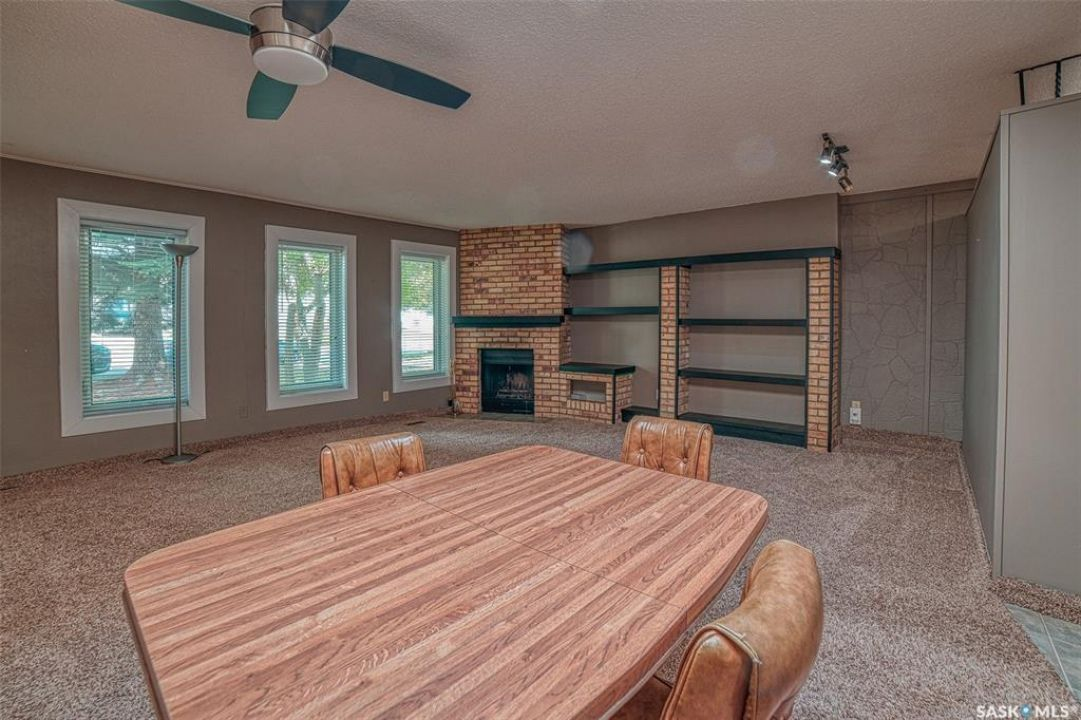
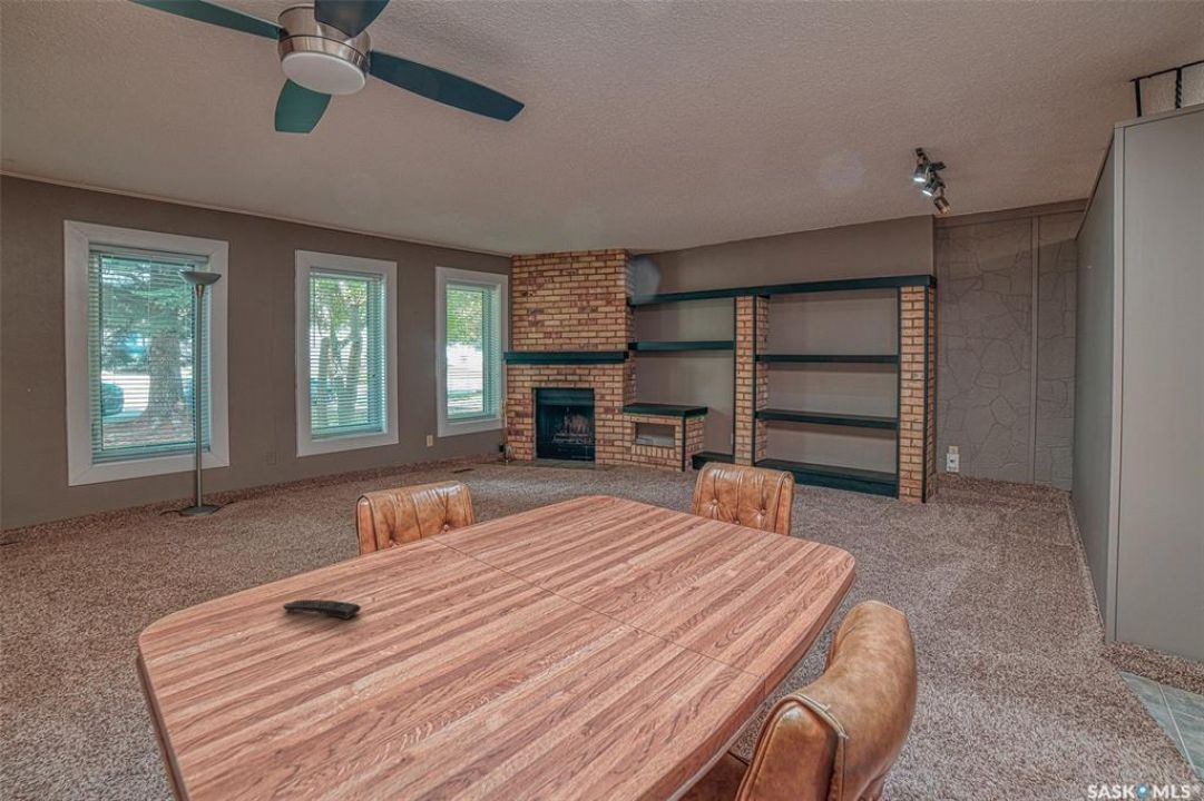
+ remote control [282,599,362,620]
